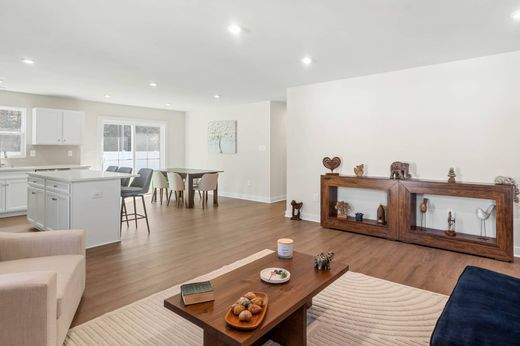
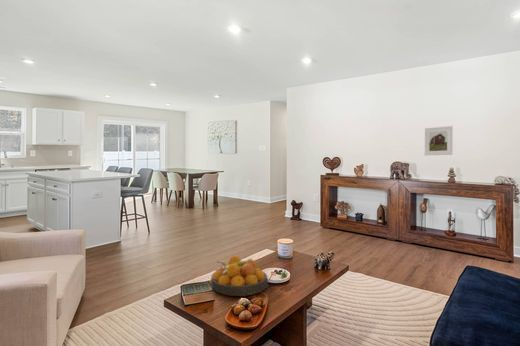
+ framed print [424,125,453,156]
+ fruit bowl [210,255,269,297]
